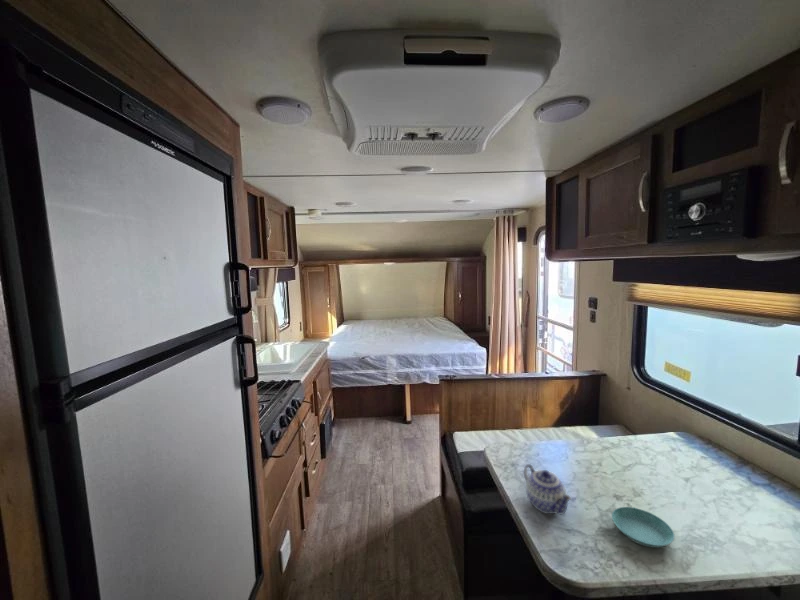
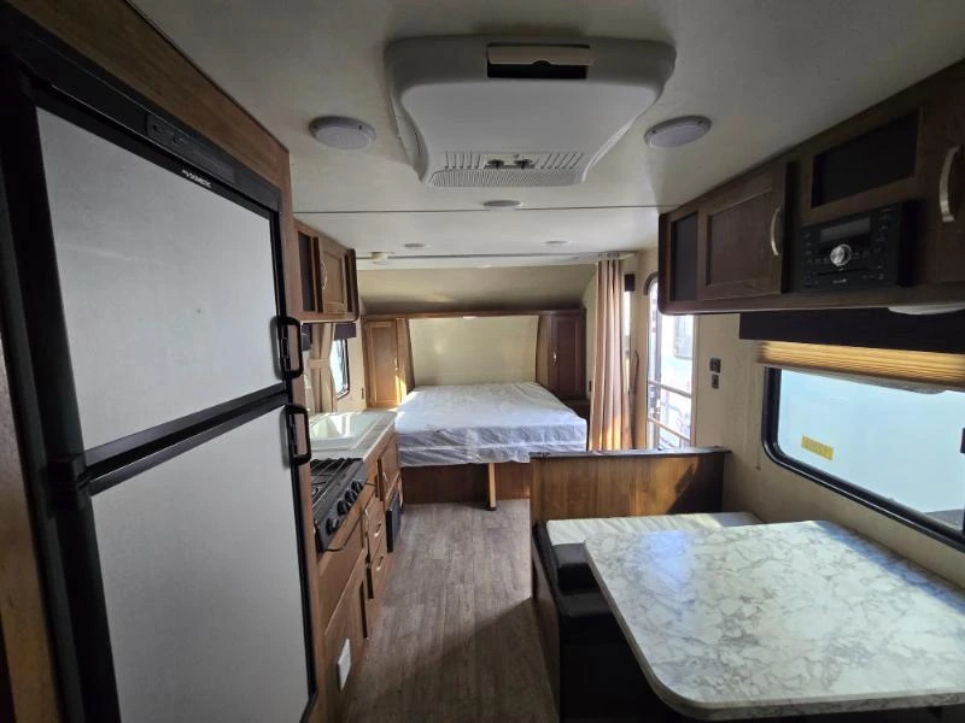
- teapot [523,463,572,515]
- saucer [611,506,676,549]
